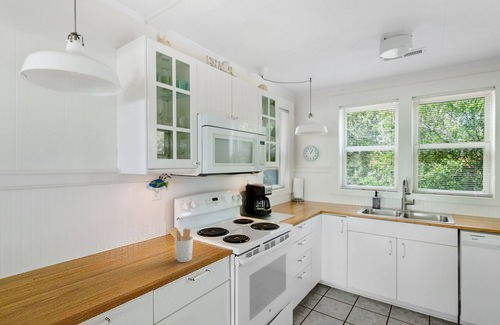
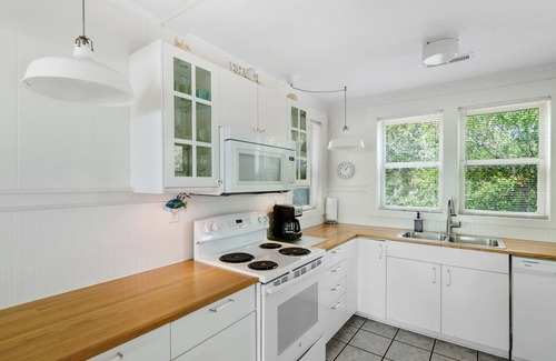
- utensil holder [166,226,194,263]
